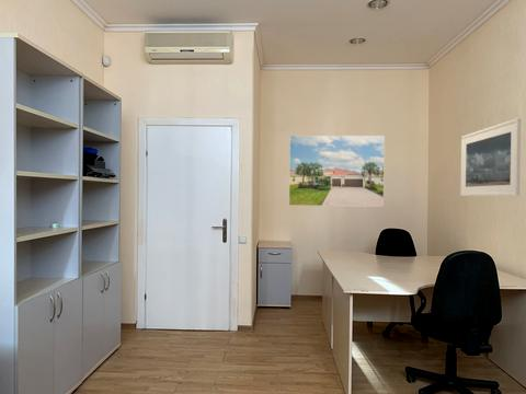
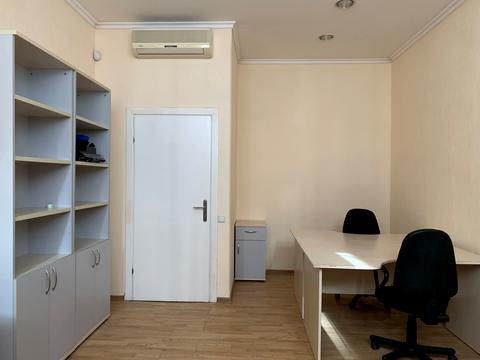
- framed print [288,135,386,208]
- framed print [459,117,522,197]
